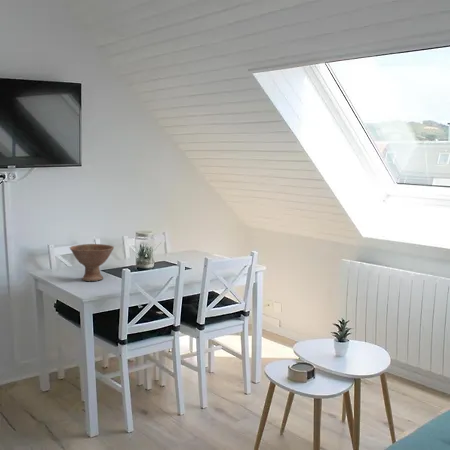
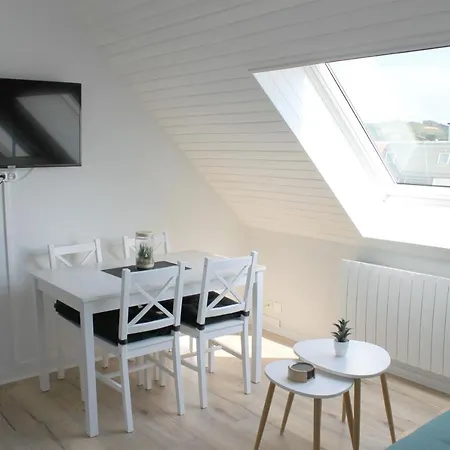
- bowl [68,243,115,282]
